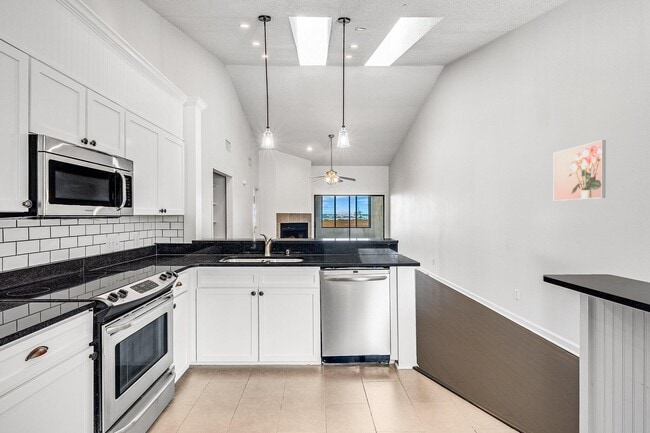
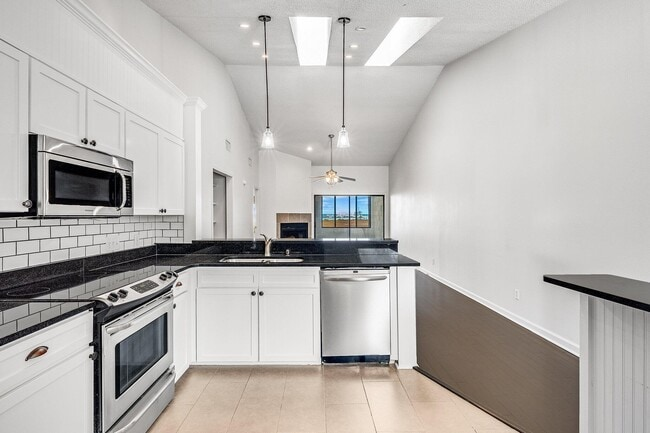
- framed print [553,139,607,202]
